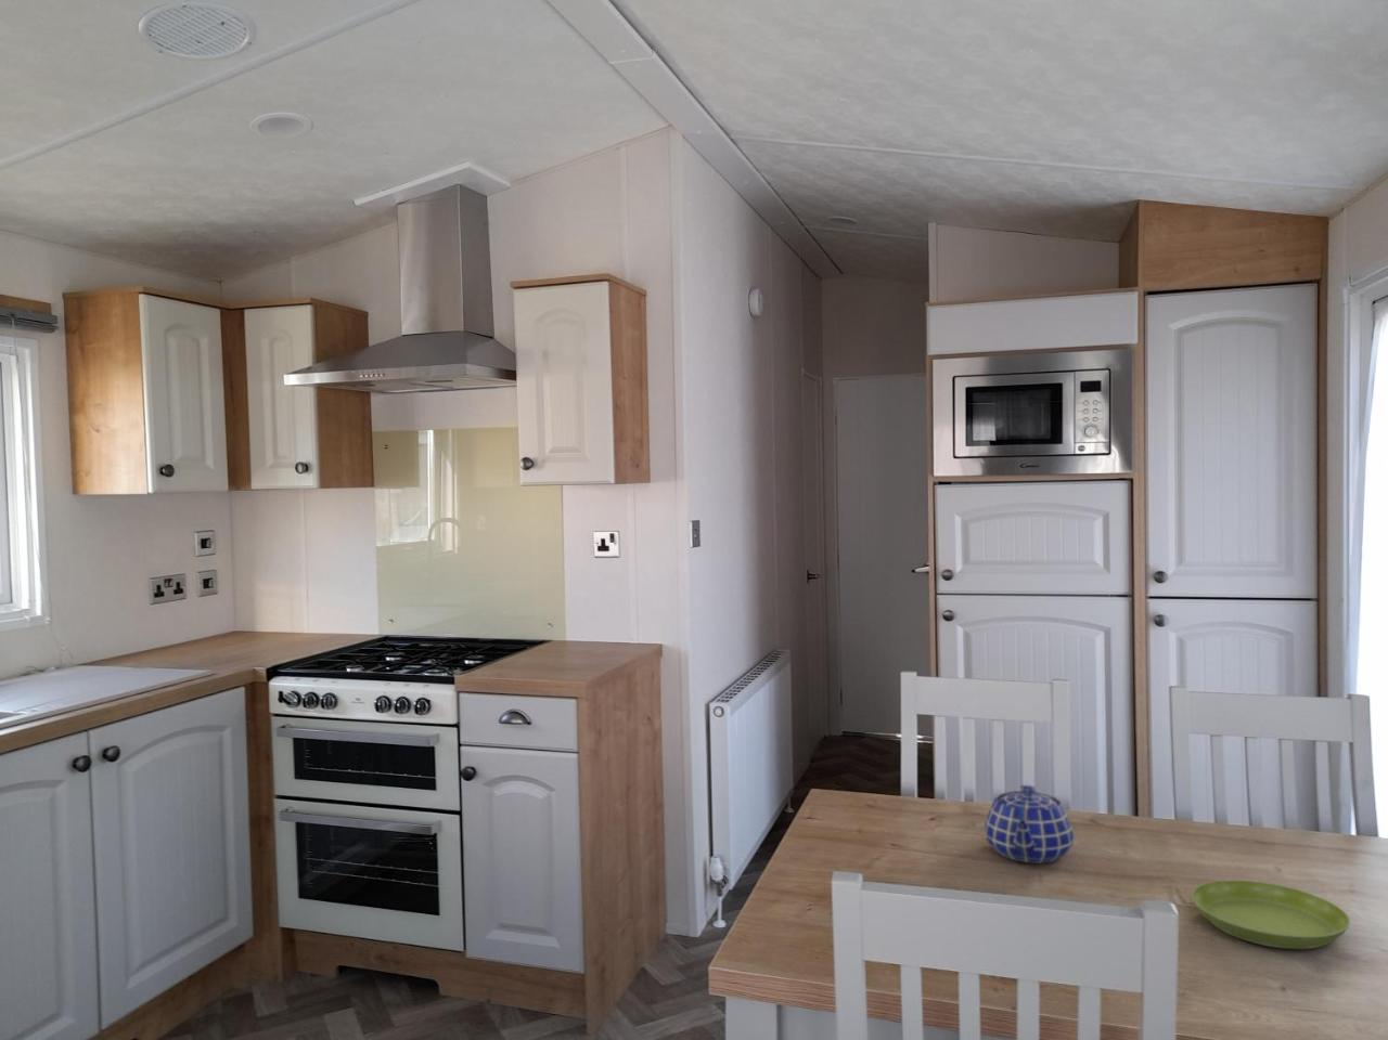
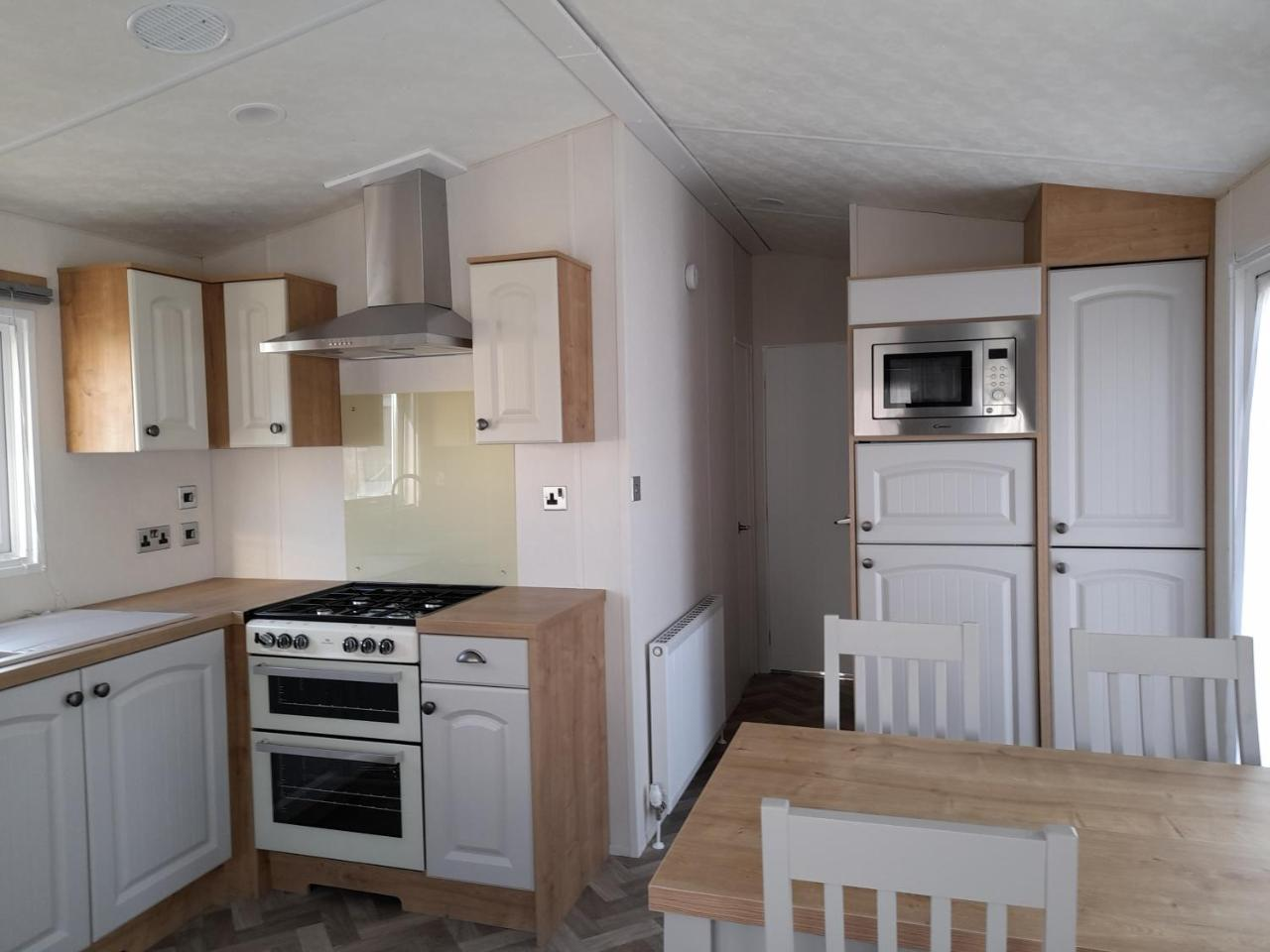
- saucer [1190,879,1351,950]
- teapot [984,784,1075,864]
